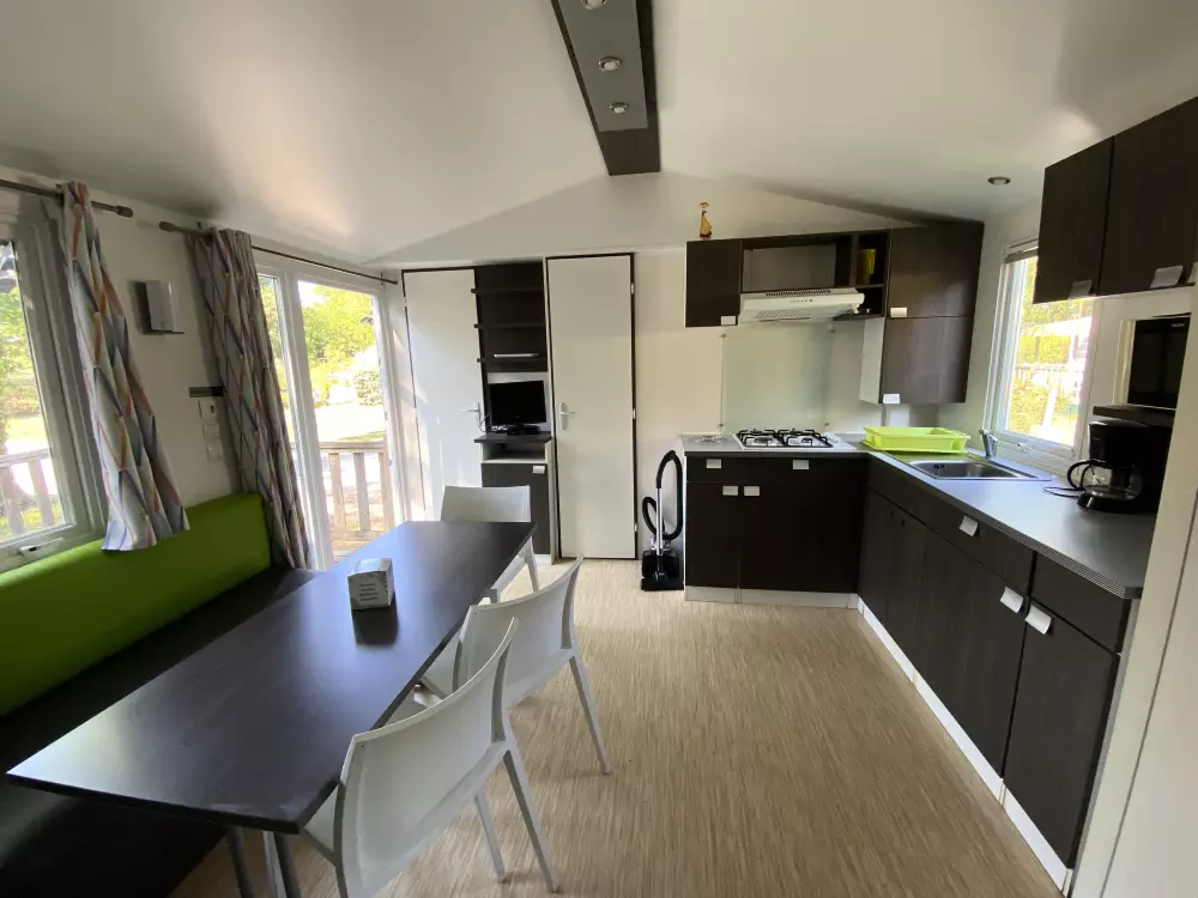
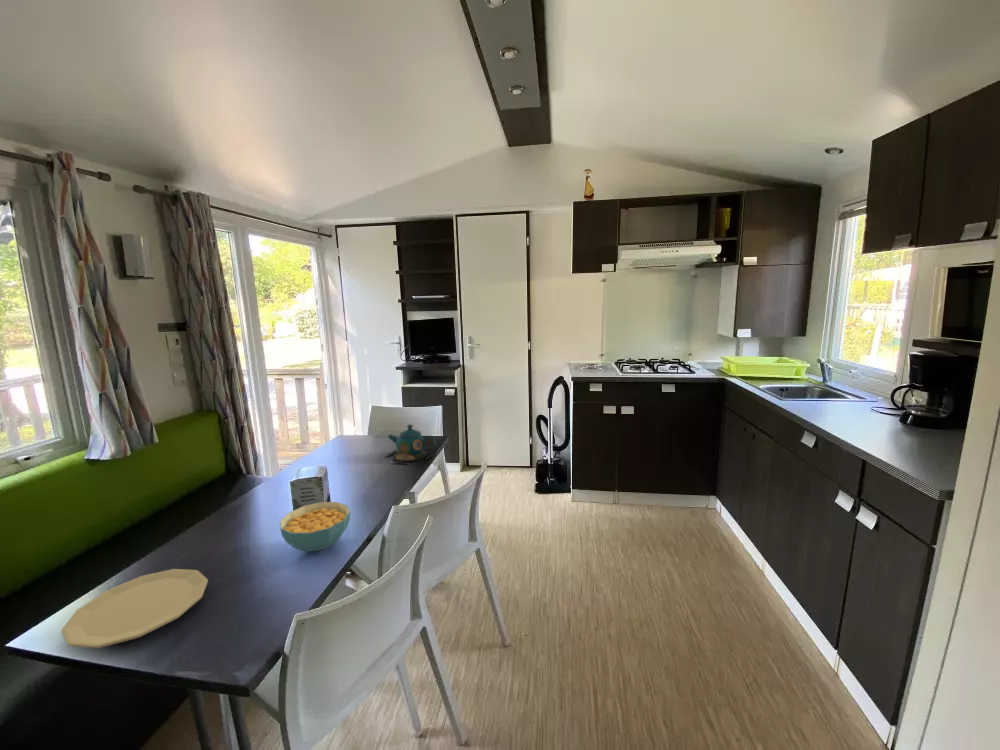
+ cereal bowl [279,501,351,552]
+ plate [60,568,209,649]
+ teapot [384,423,437,465]
